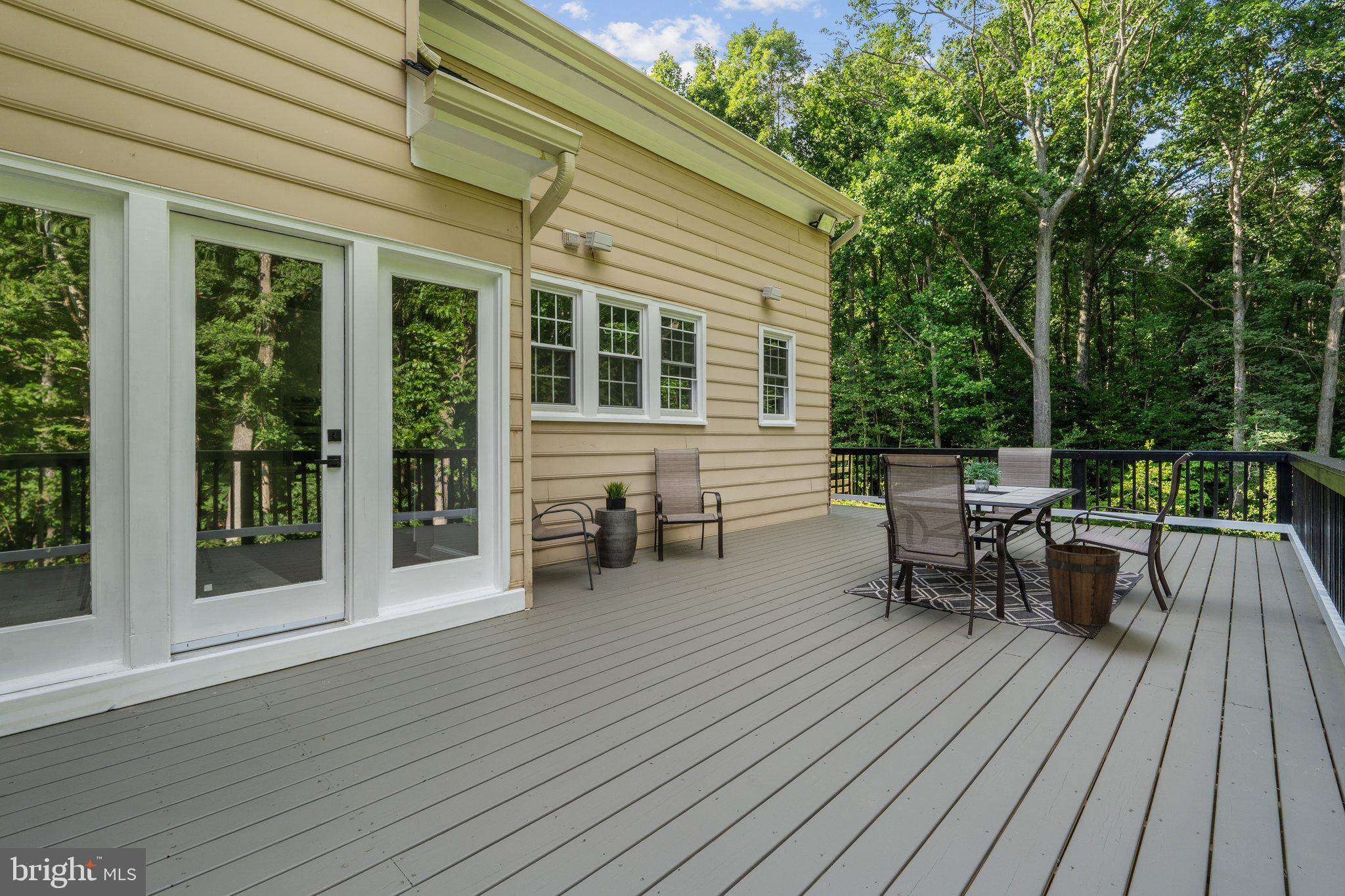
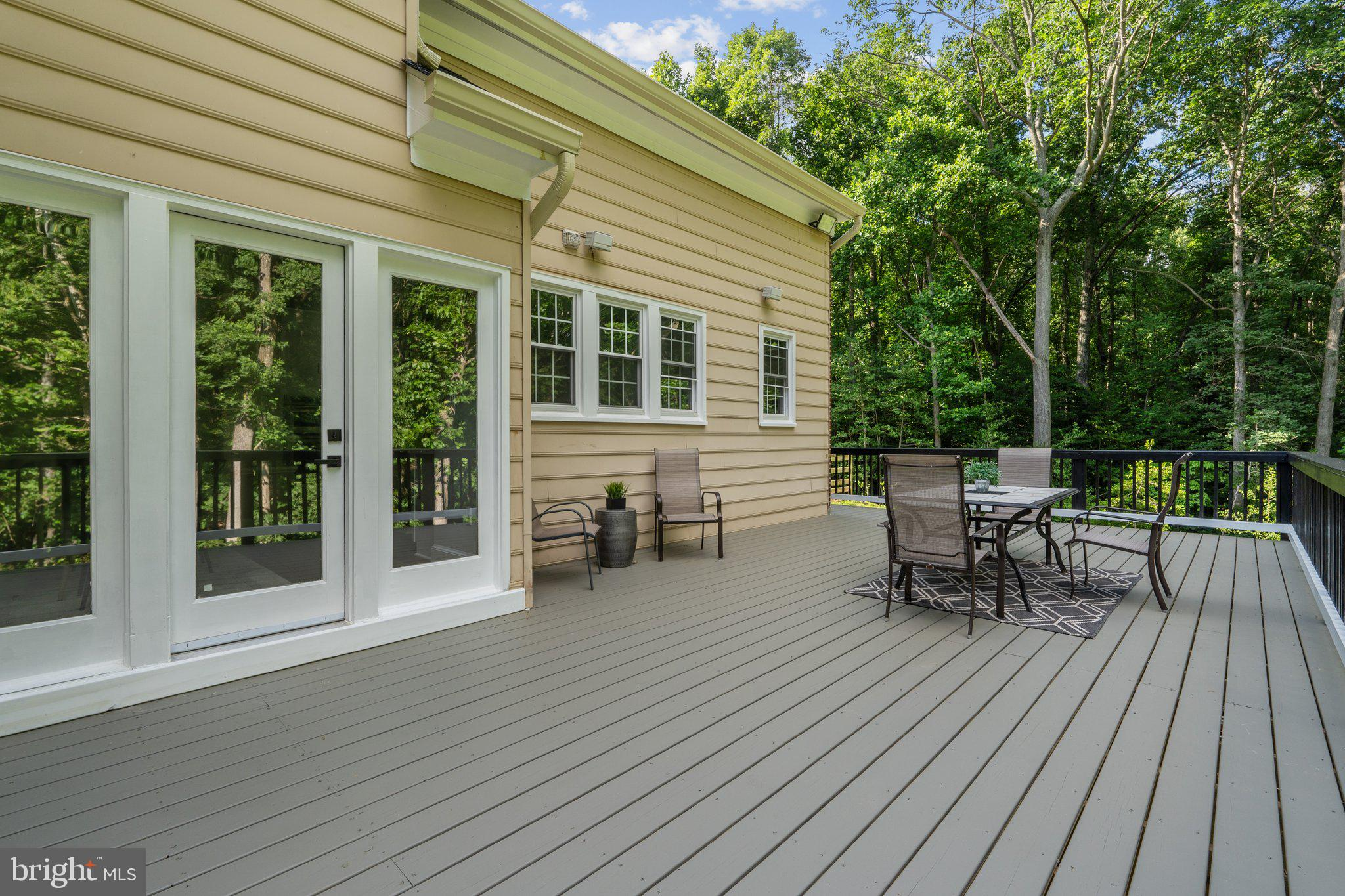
- bucket [1044,544,1121,627]
